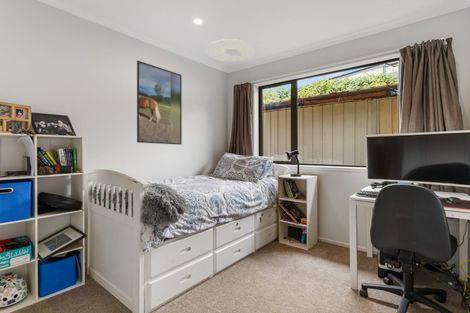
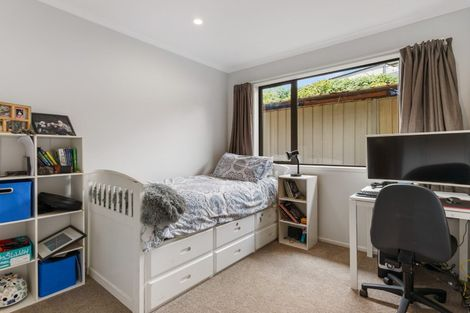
- ceiling light [205,38,256,62]
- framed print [136,60,183,146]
